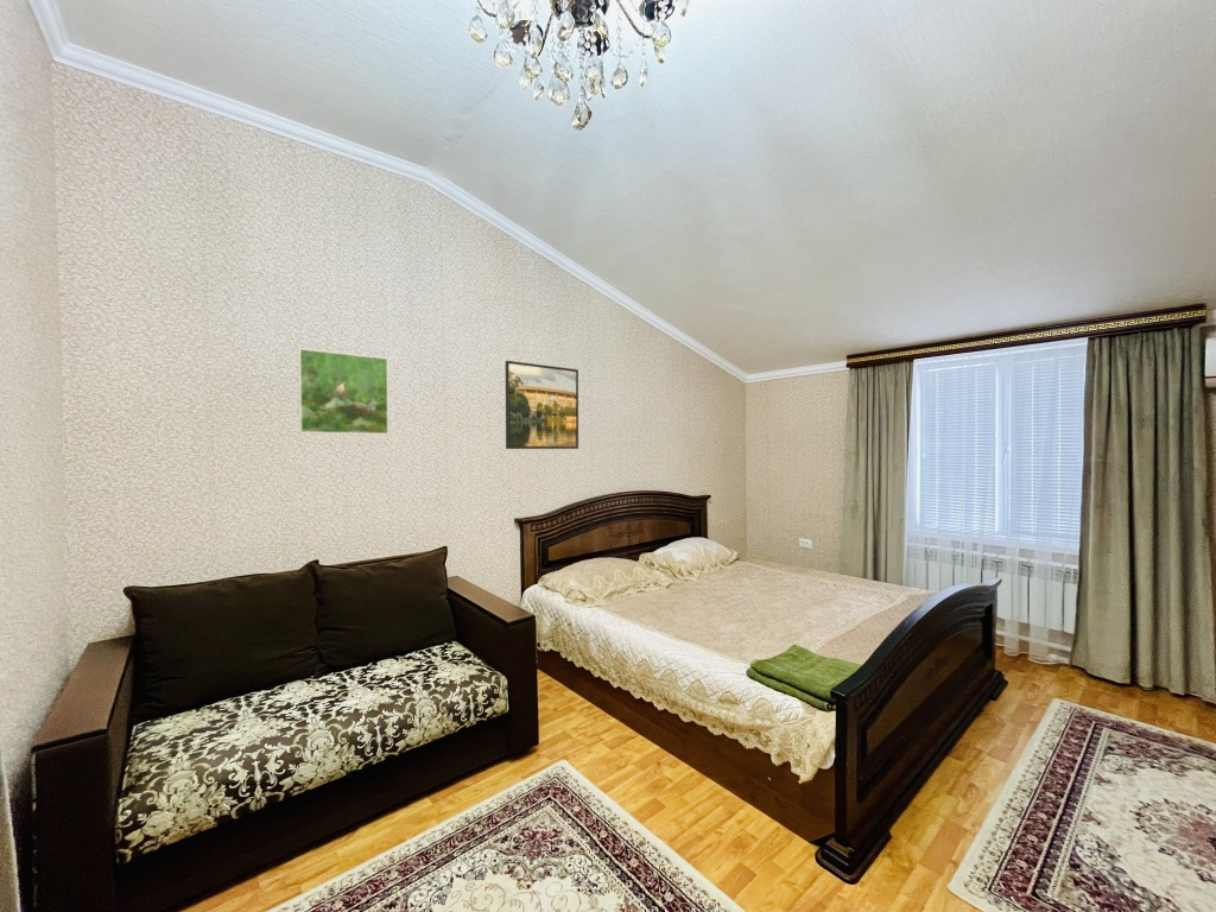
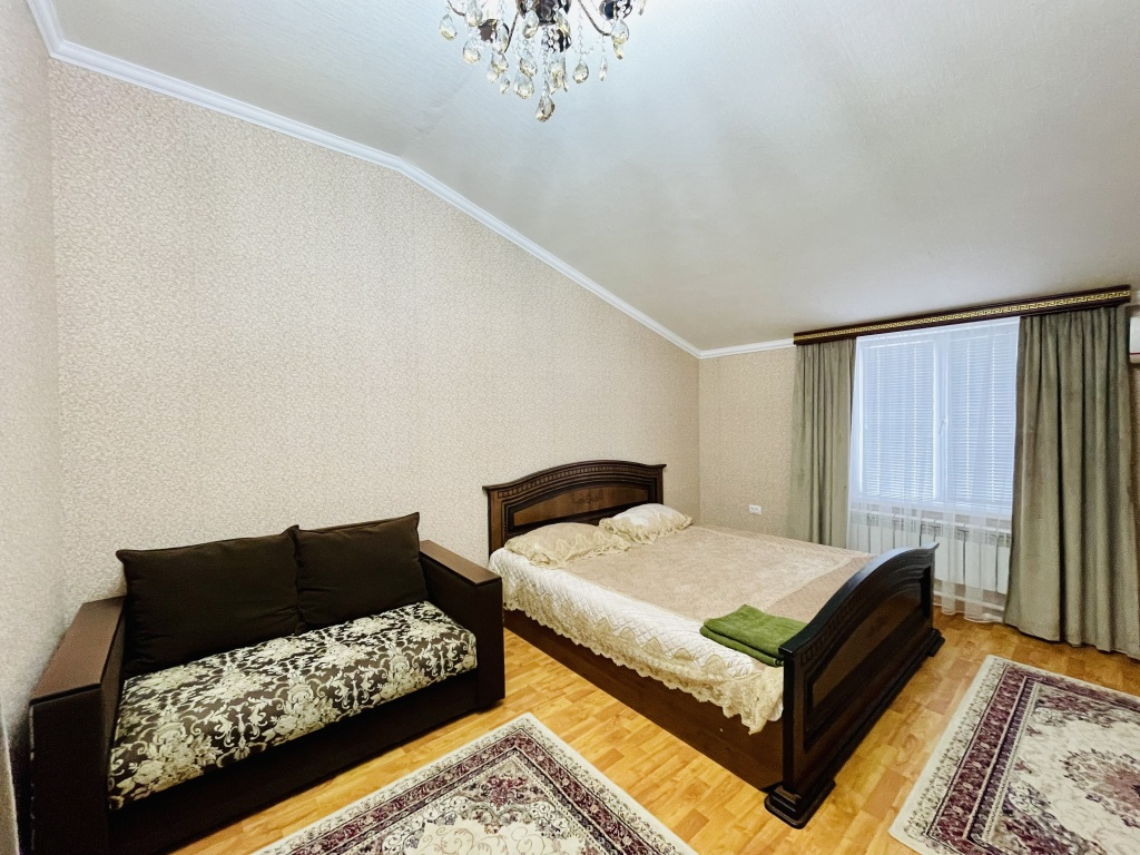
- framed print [505,360,580,450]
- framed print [297,347,390,436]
